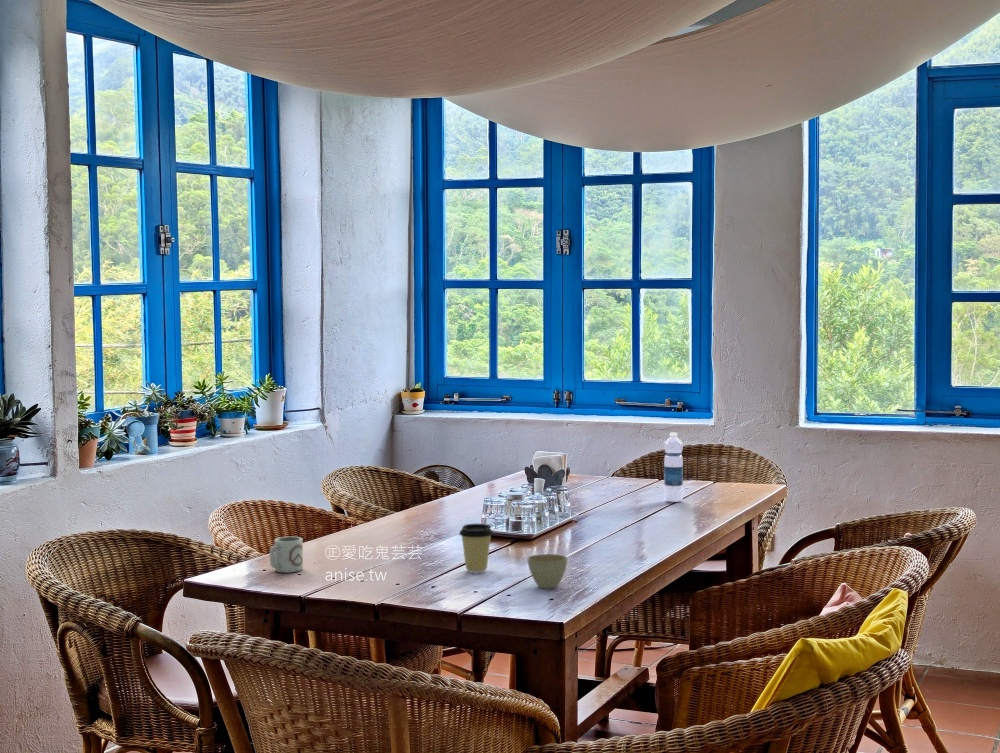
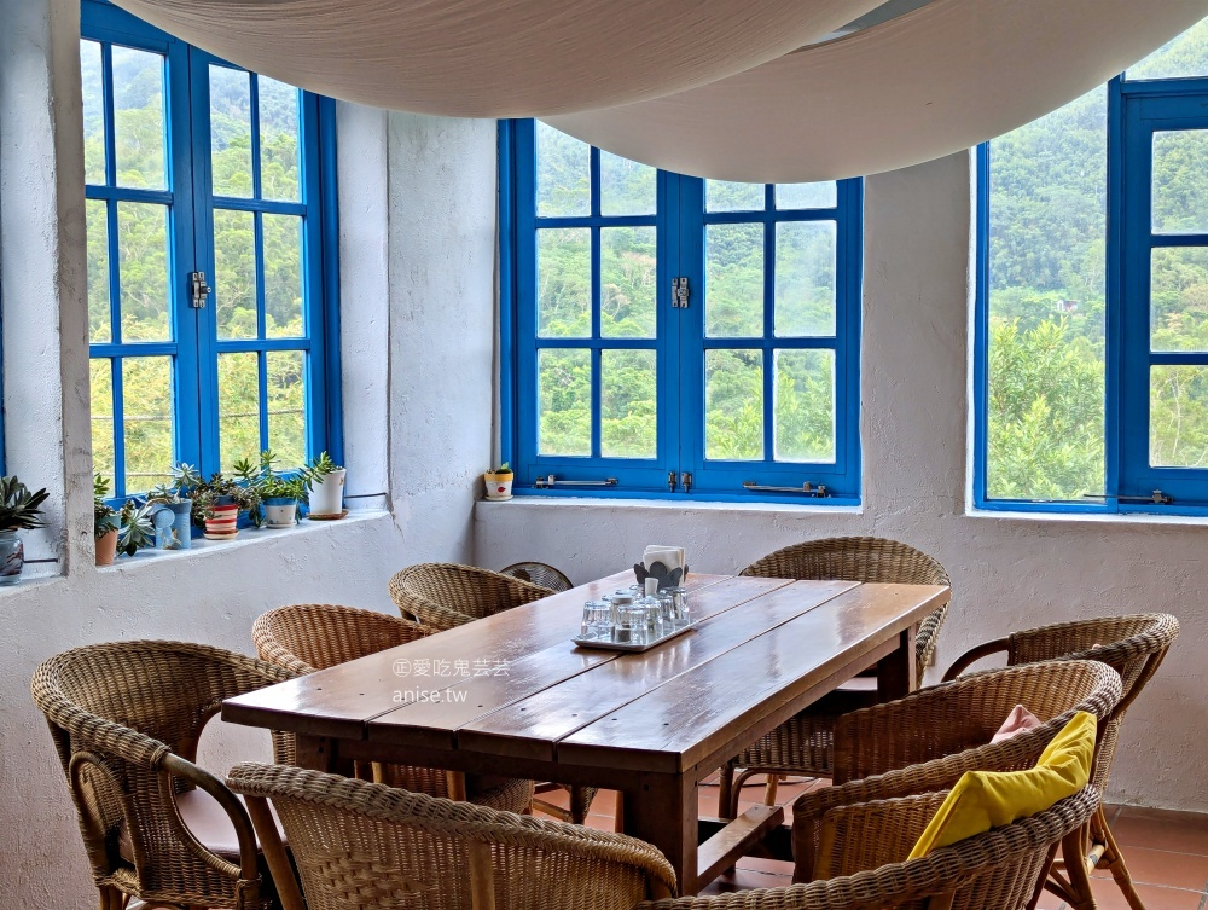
- flower pot [526,553,569,589]
- coffee cup [458,523,494,574]
- water bottle [663,432,684,503]
- cup [269,536,304,574]
